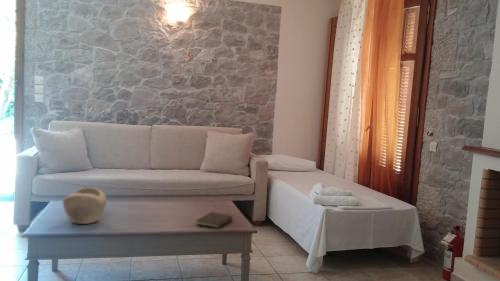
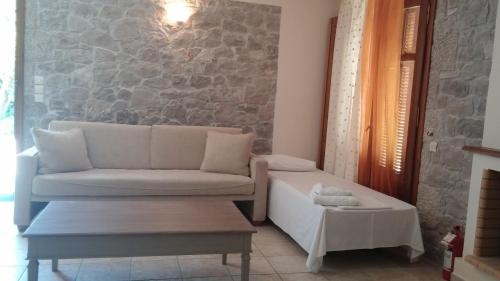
- book [195,211,241,229]
- decorative bowl [62,186,107,225]
